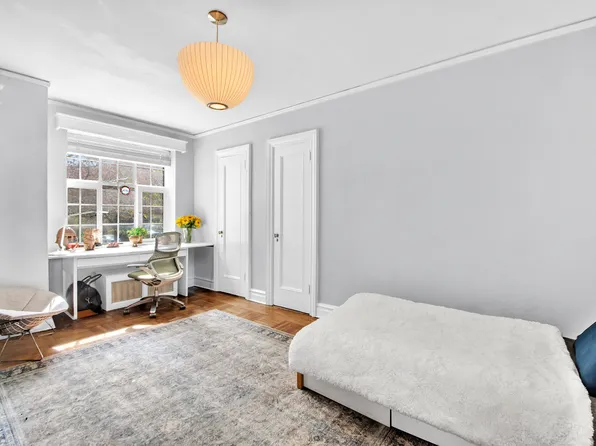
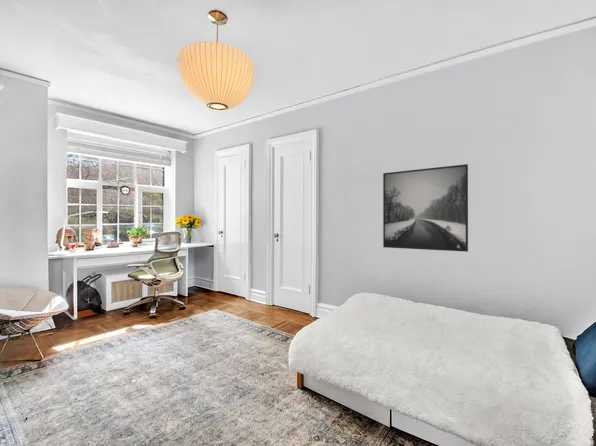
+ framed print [382,163,469,253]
